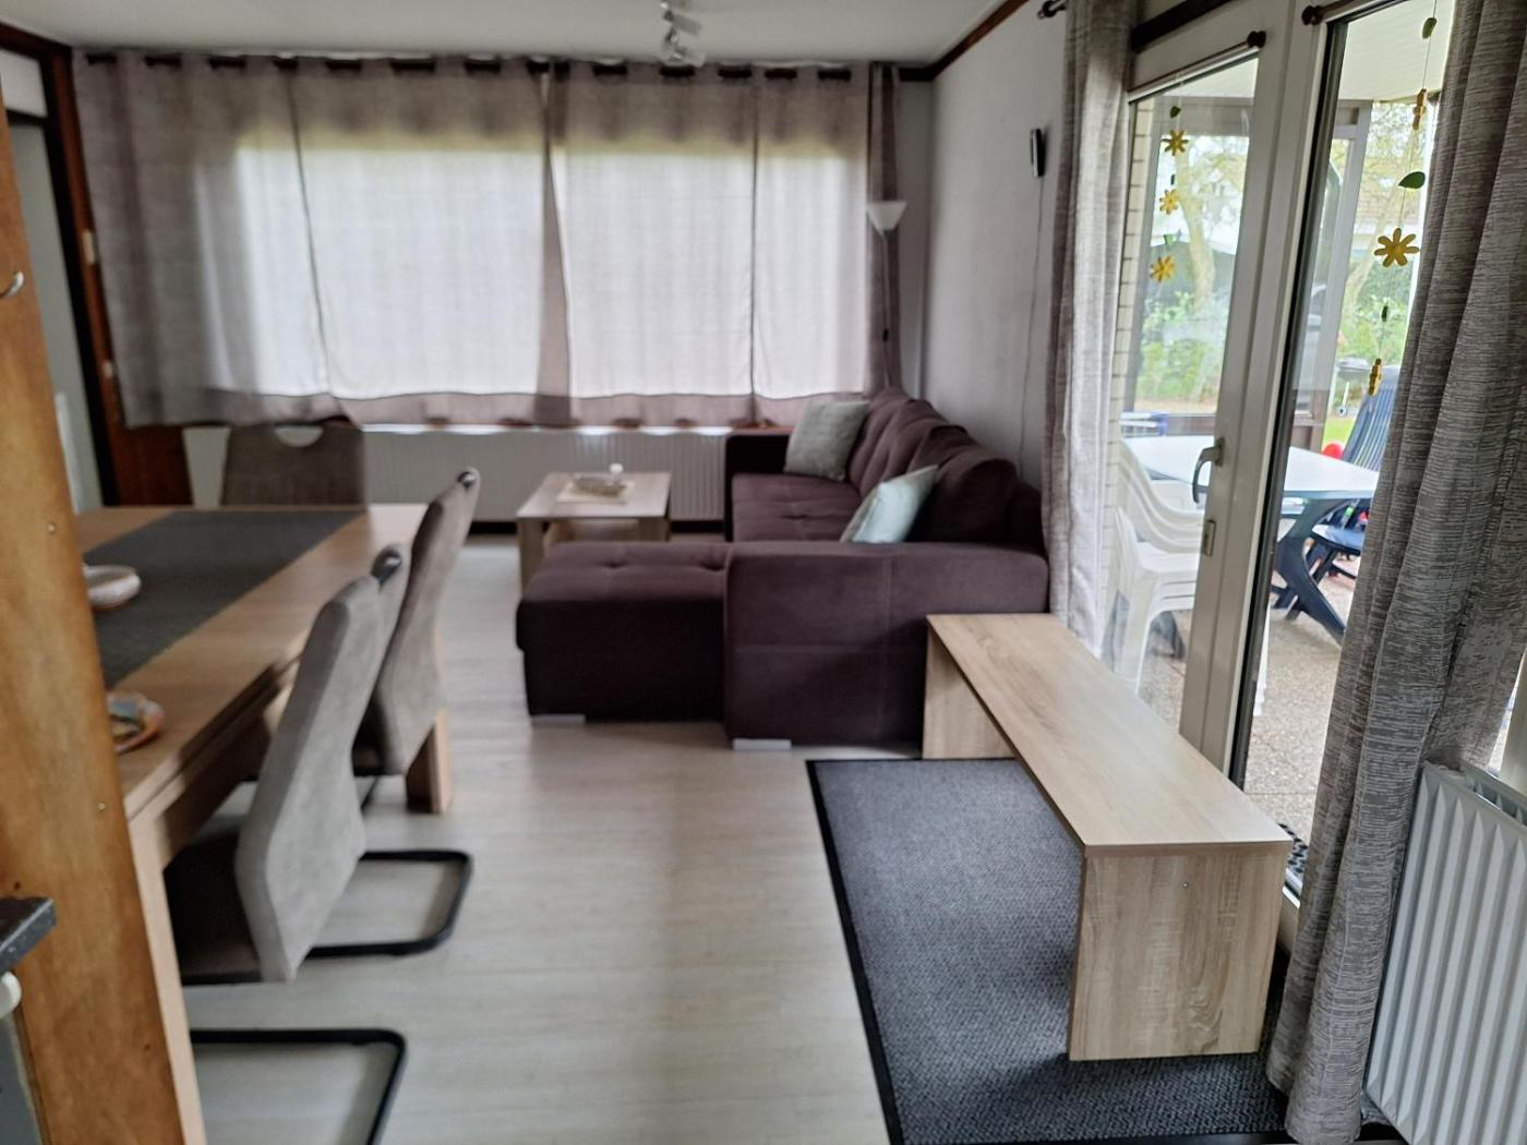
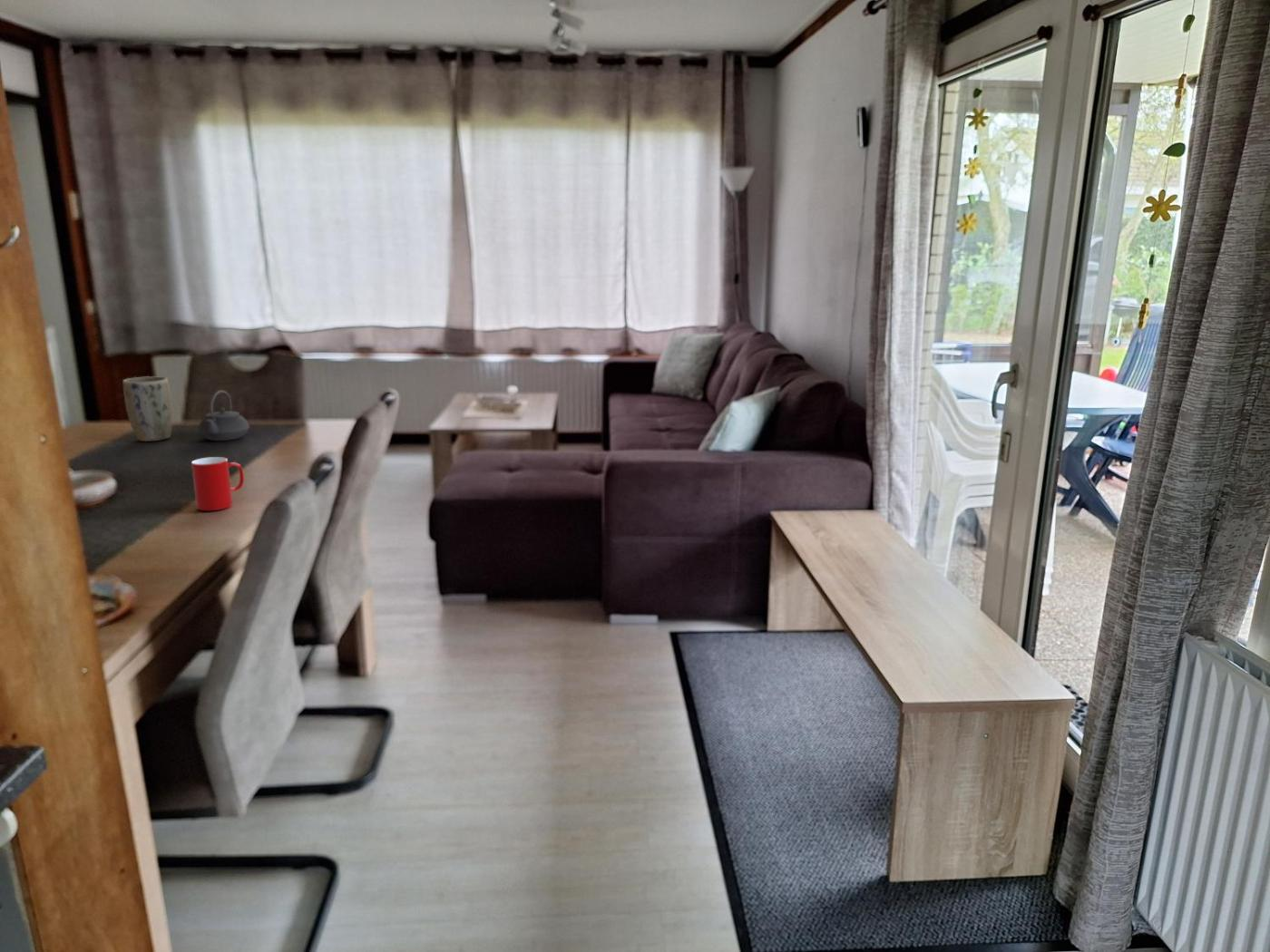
+ plant pot [122,375,173,442]
+ teapot [197,389,250,442]
+ cup [190,456,245,511]
